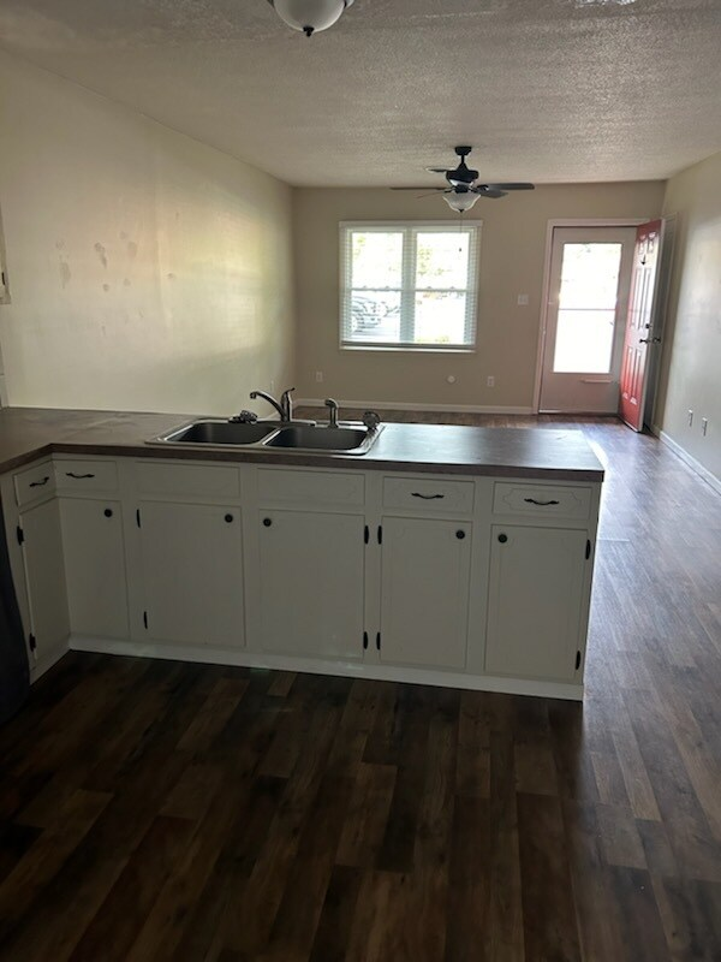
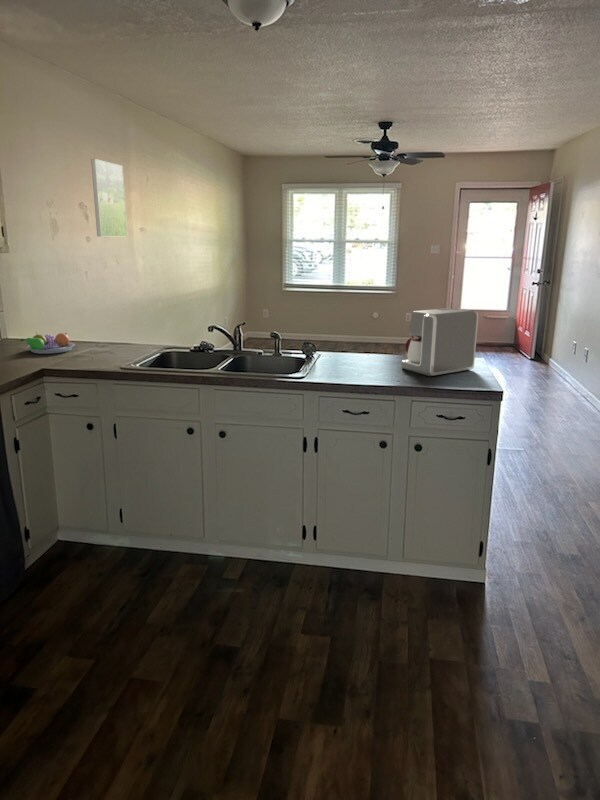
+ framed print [90,158,128,238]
+ coffee maker [401,307,479,377]
+ fruit bowl [19,331,76,355]
